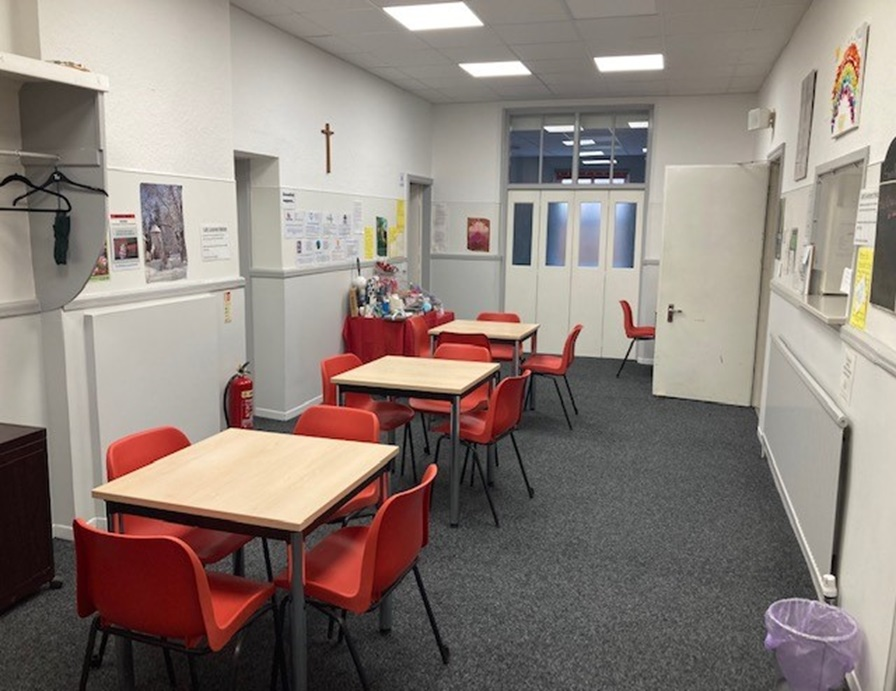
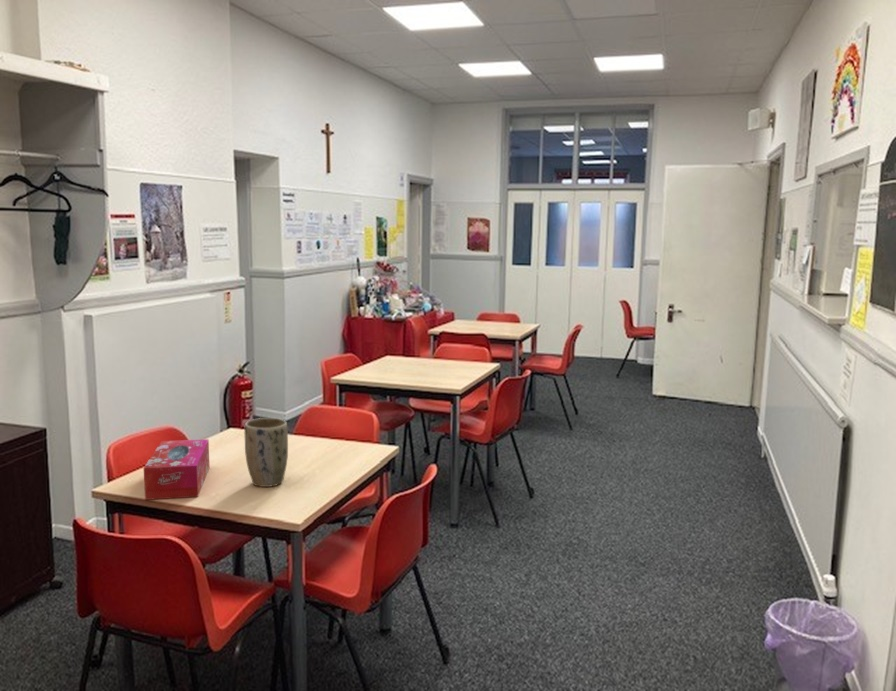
+ plant pot [243,417,289,488]
+ tissue box [143,438,211,501]
